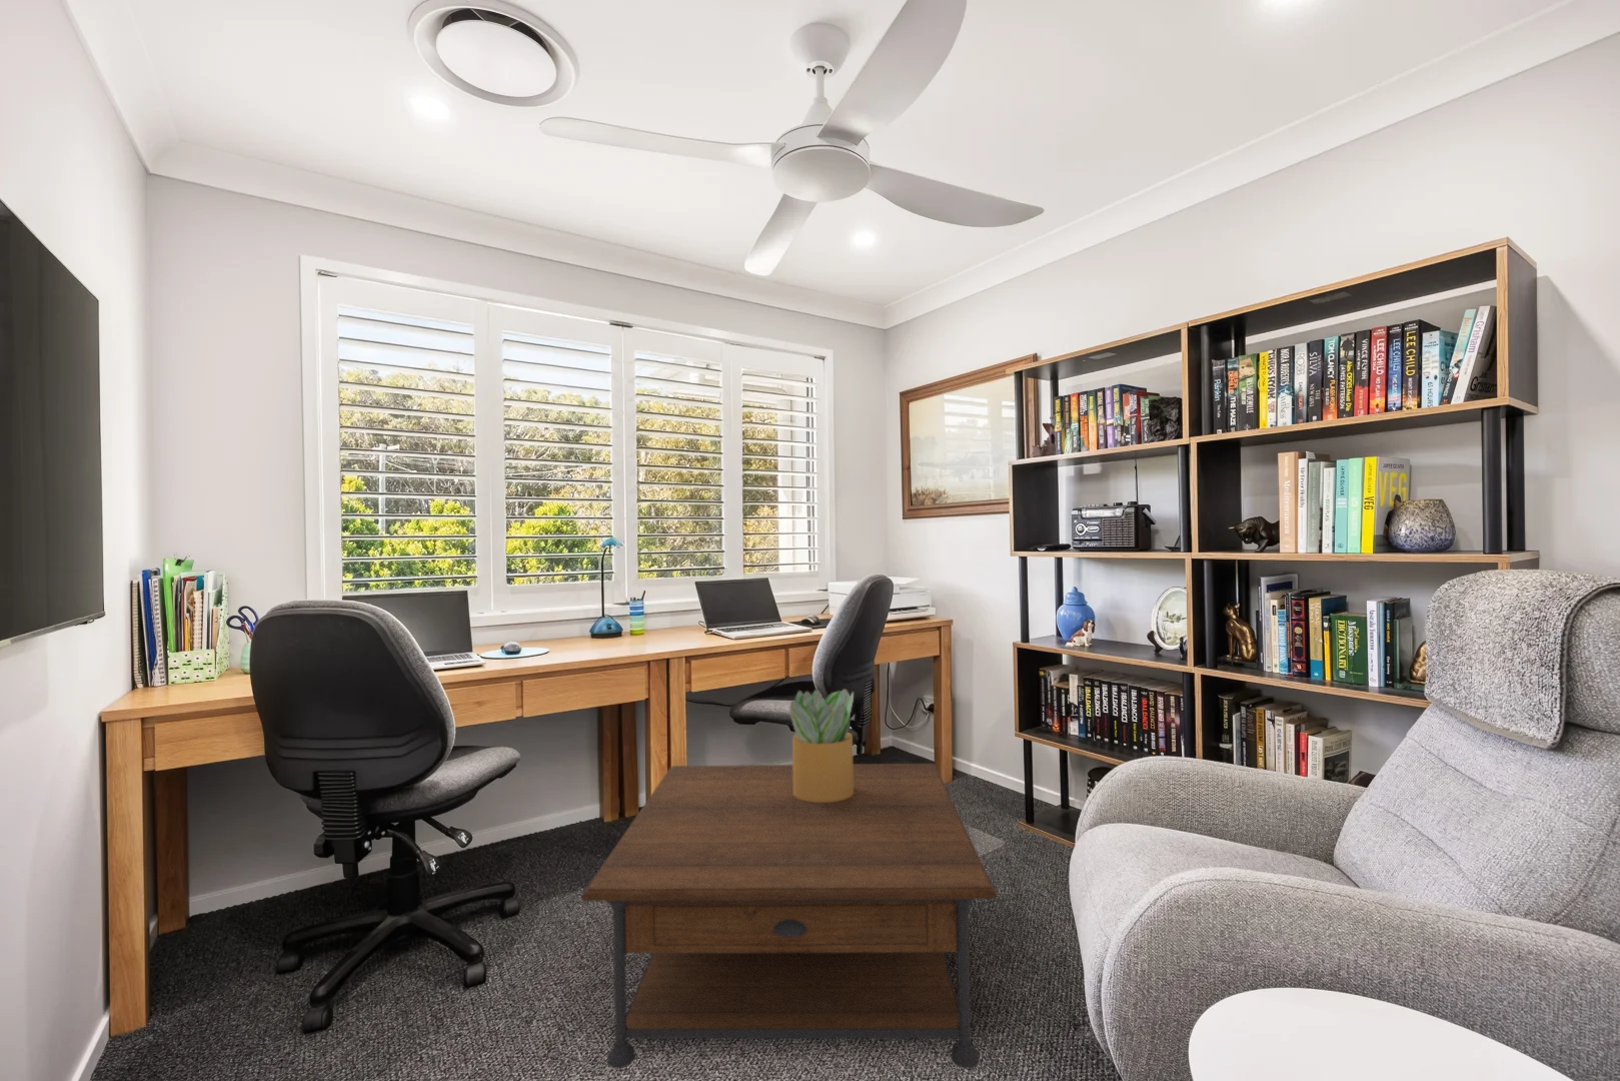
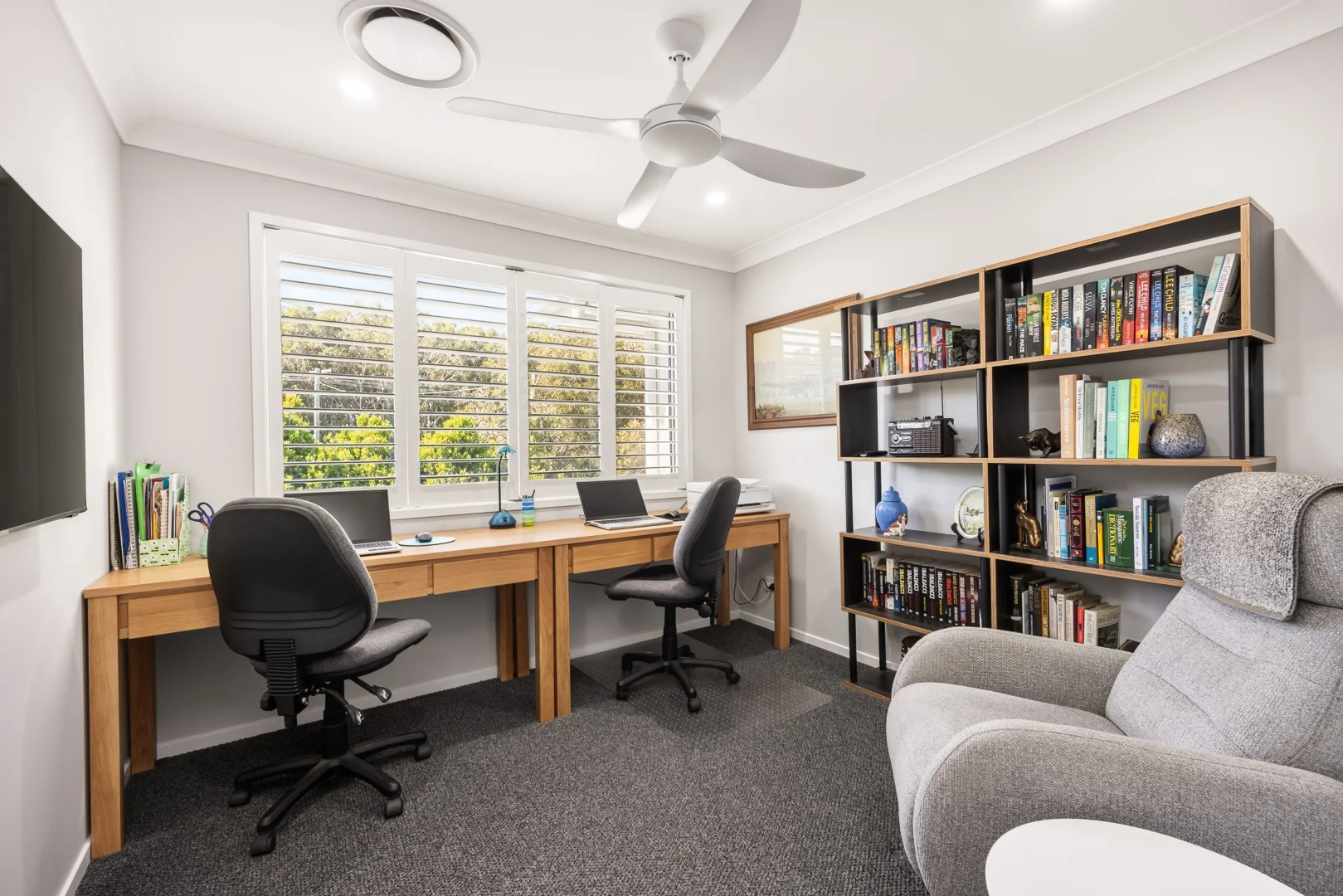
- coffee table [580,762,999,1069]
- potted plant [788,688,854,802]
